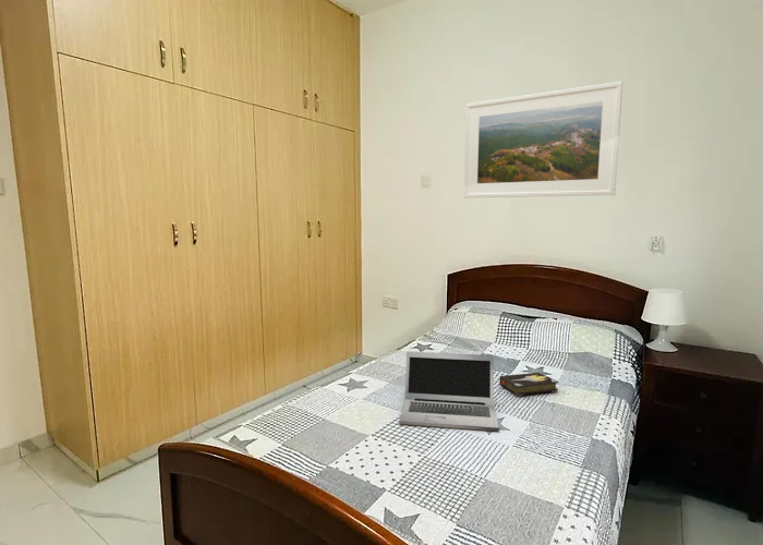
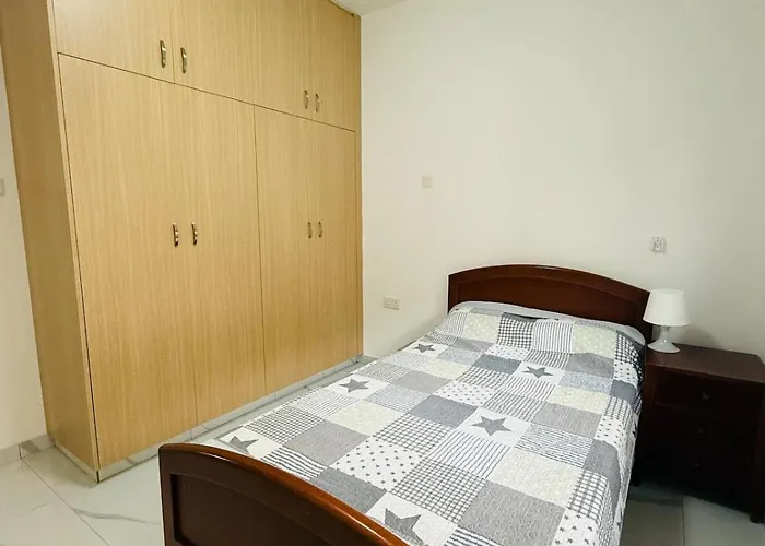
- hardback book [498,372,559,397]
- laptop [398,350,500,432]
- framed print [463,80,623,199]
